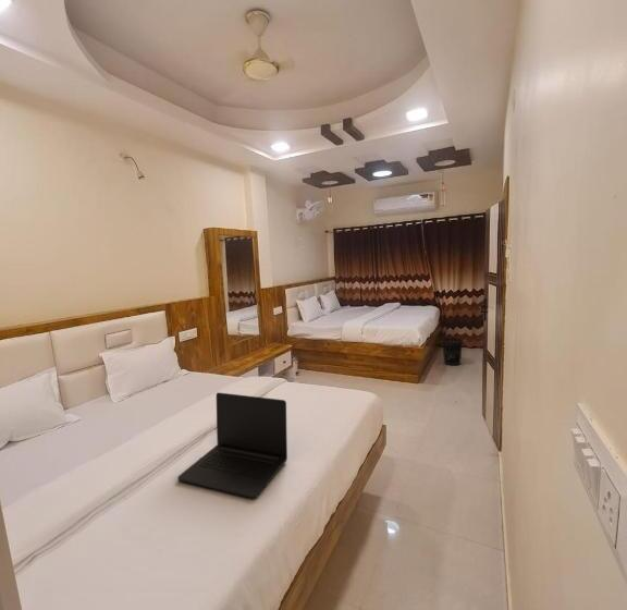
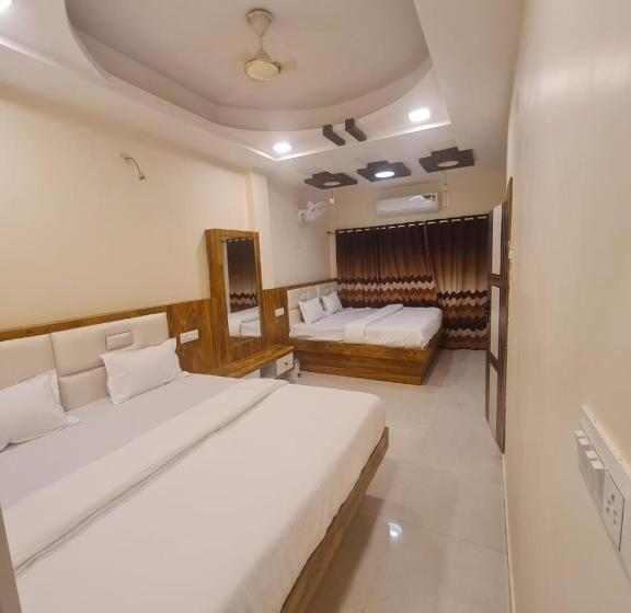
- laptop [176,391,288,499]
- wastebasket [441,337,464,366]
